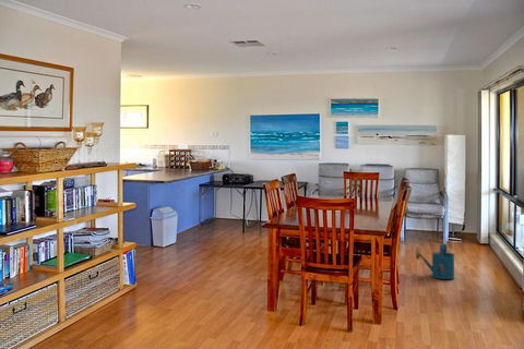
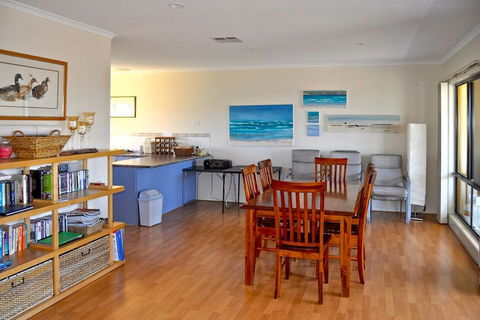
- watering can [415,242,455,280]
